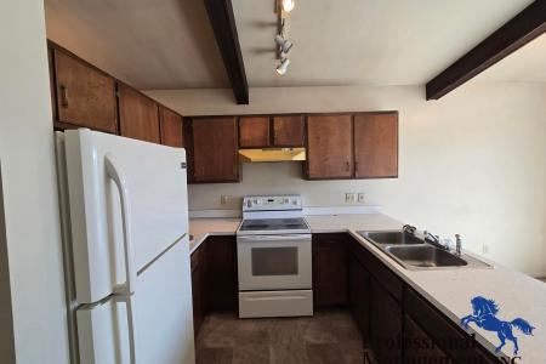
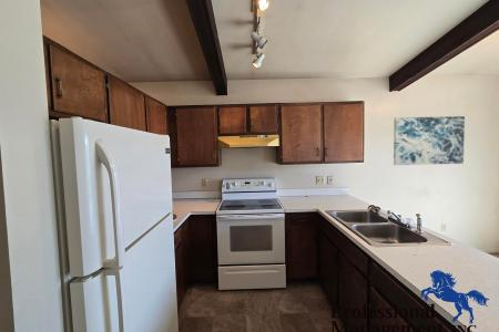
+ wall art [393,115,466,166]
